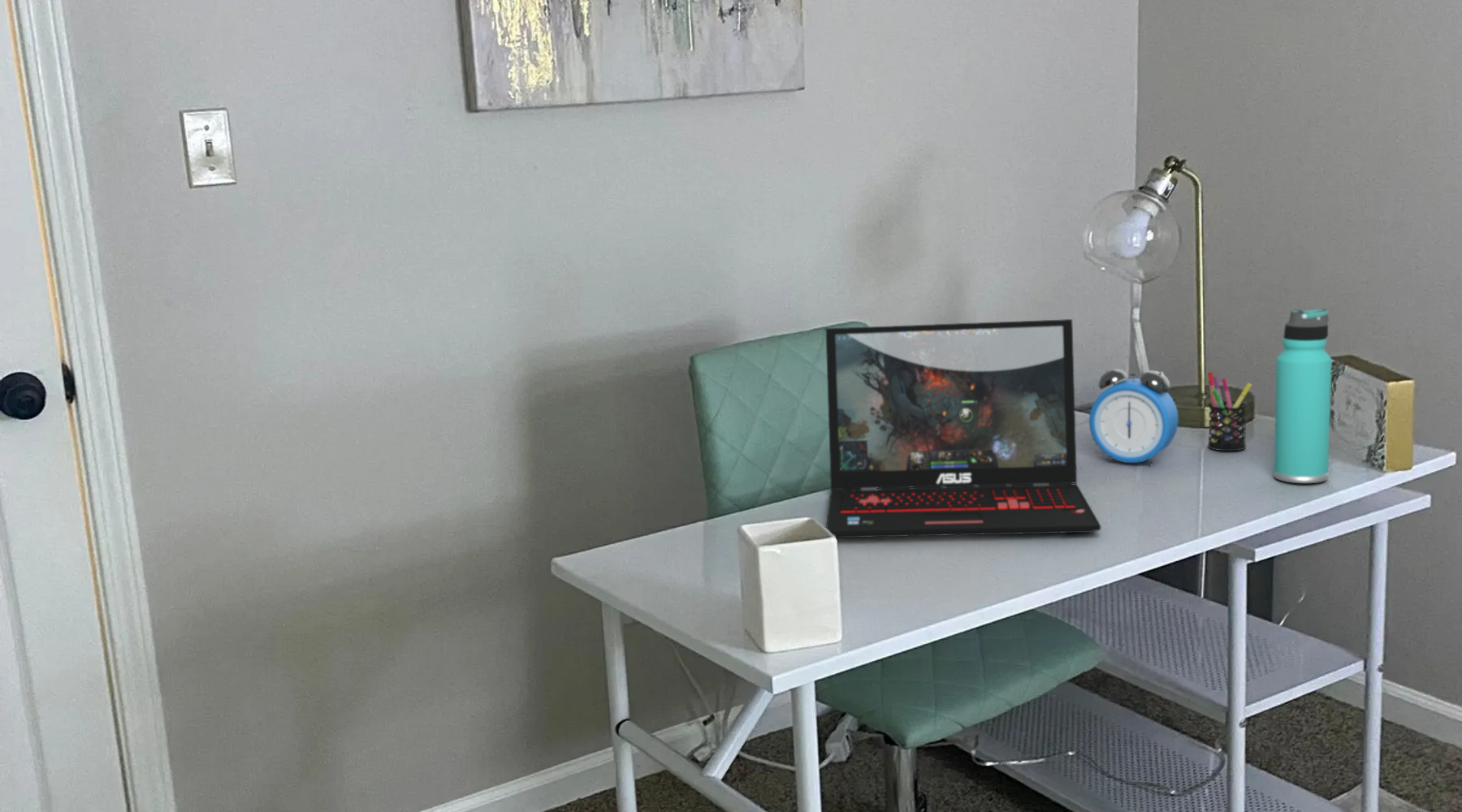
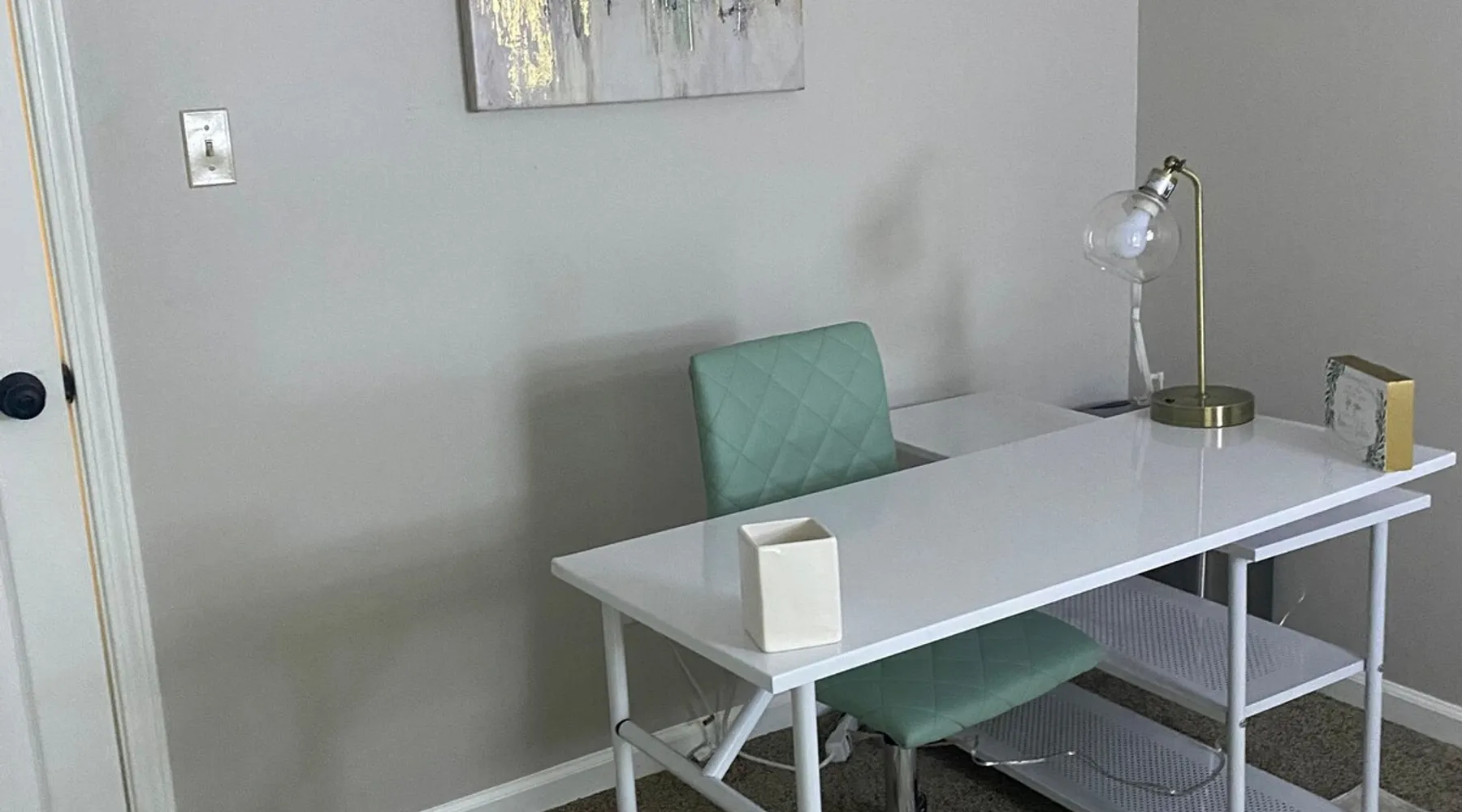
- alarm clock [1088,369,1179,466]
- thermos bottle [1273,308,1332,484]
- laptop [824,318,1101,538]
- pen holder [1207,371,1253,451]
